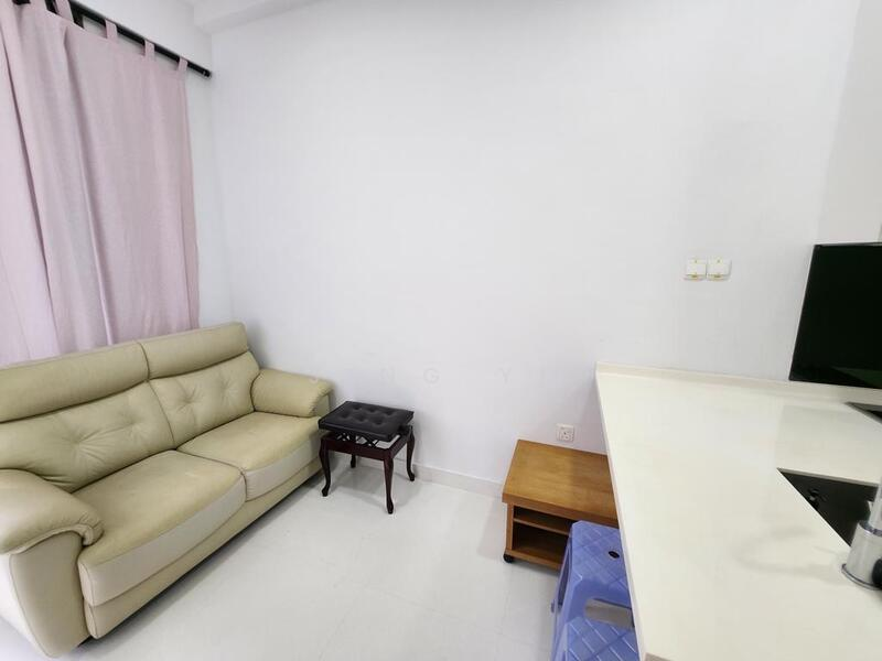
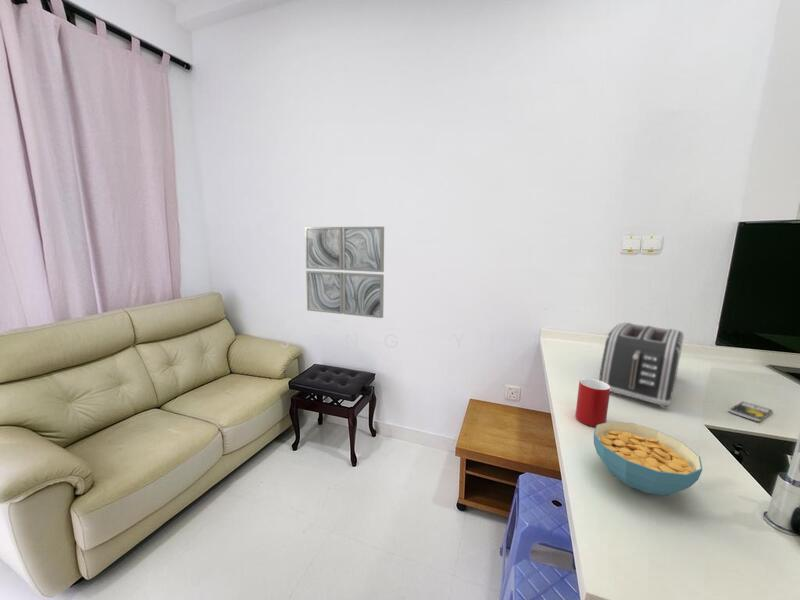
+ cereal bowl [593,420,703,496]
+ cup [575,378,611,428]
+ toaster [598,321,685,409]
+ smartphone [728,400,774,422]
+ wall art [304,226,385,319]
